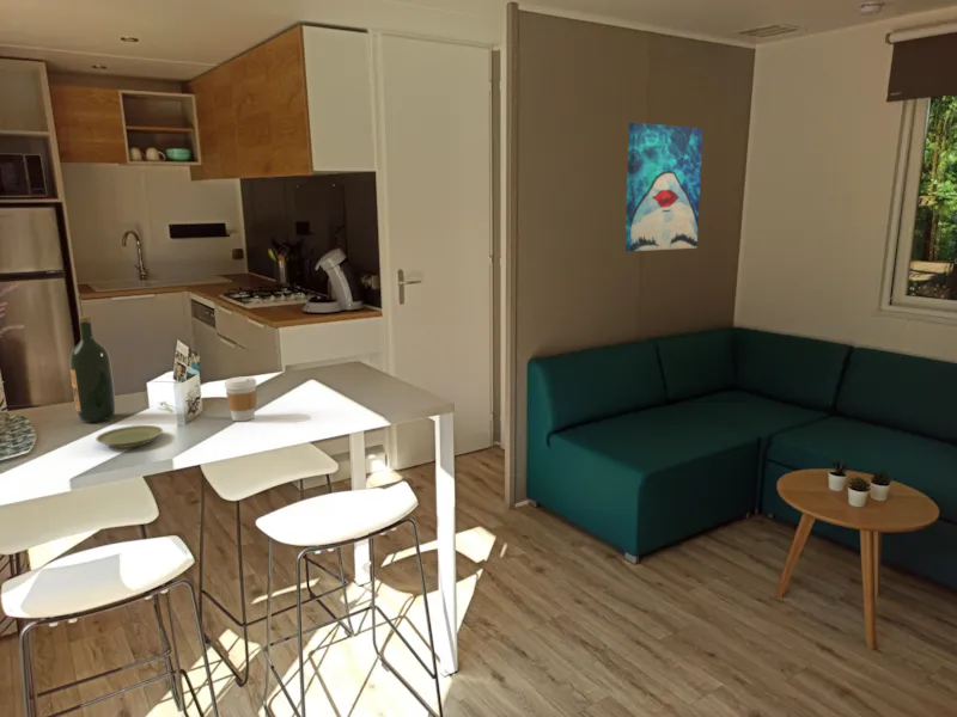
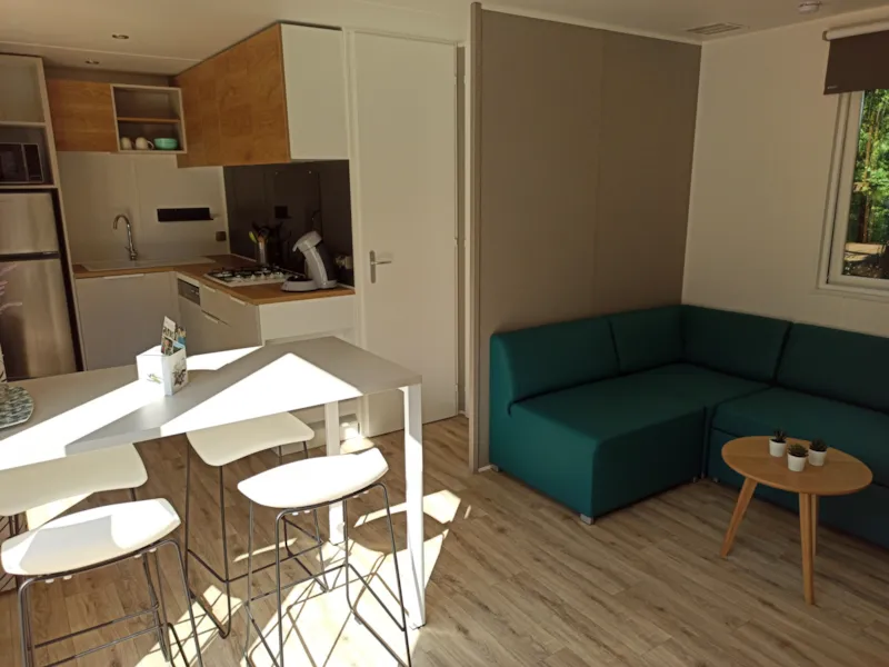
- wine bottle [68,315,117,423]
- plate [95,424,164,449]
- coffee cup [224,375,258,422]
- wall art [624,121,705,252]
